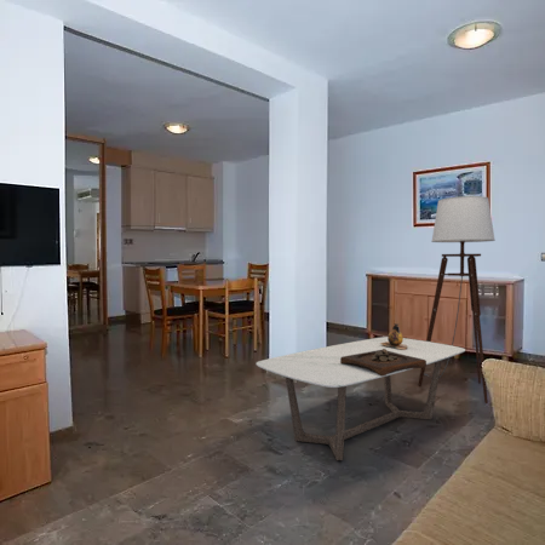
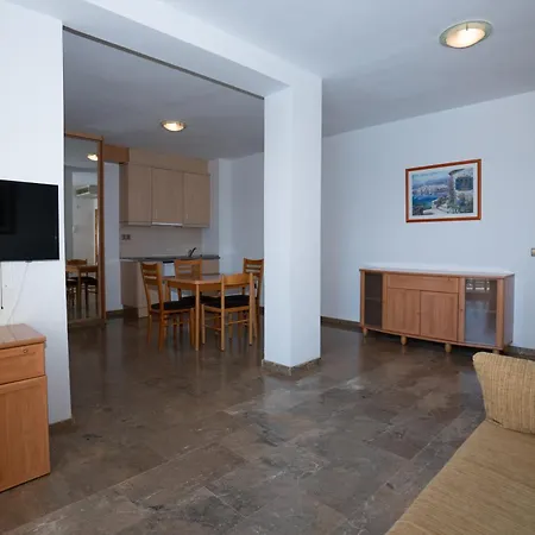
- vase [380,322,407,350]
- floor lamp [417,195,497,405]
- wooden tray [340,349,428,375]
- coffee table [256,335,466,461]
